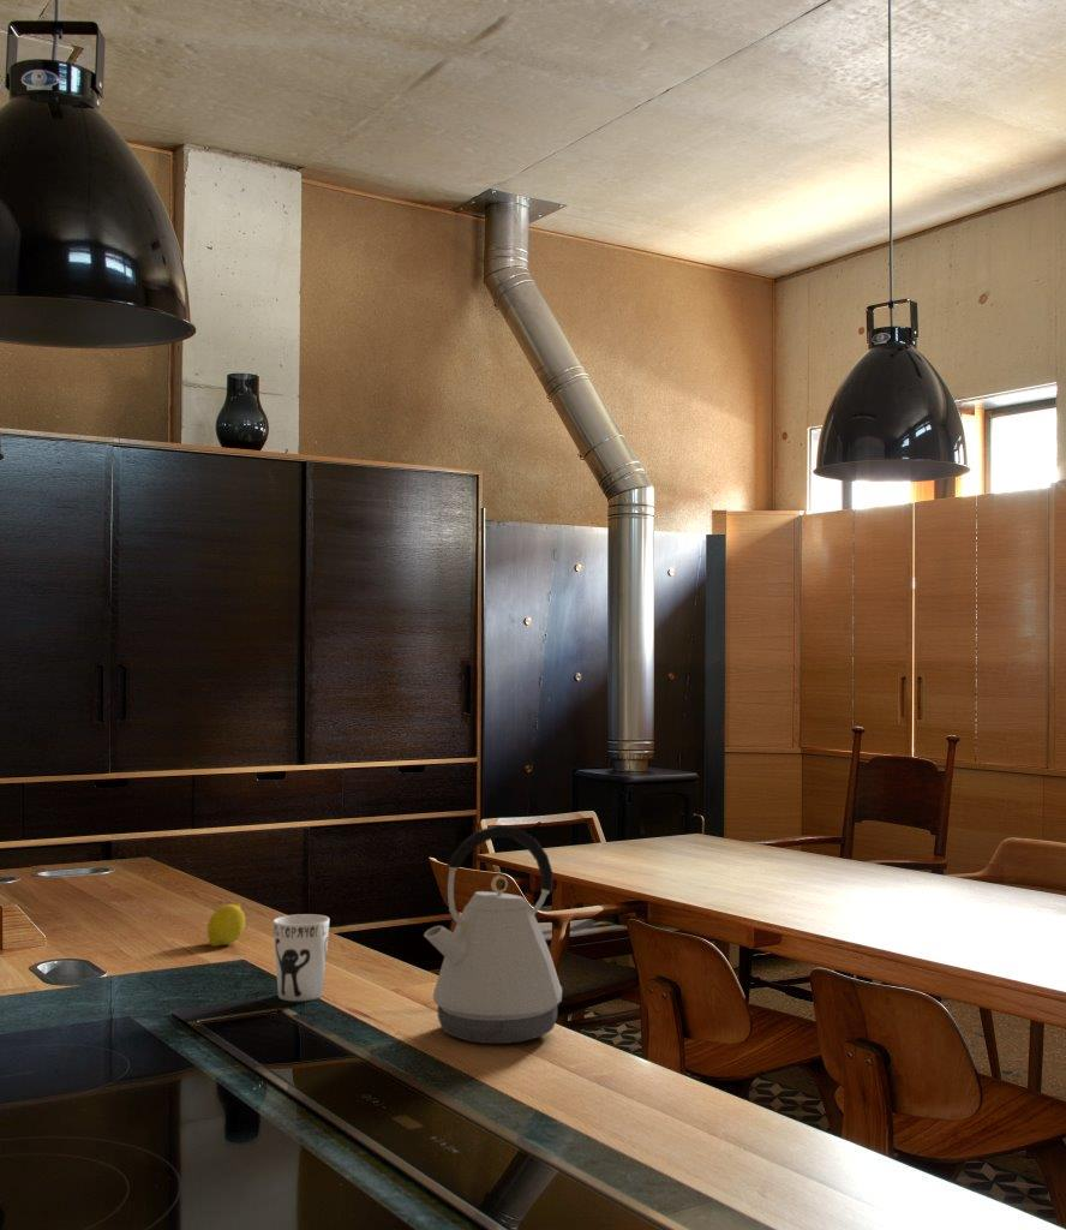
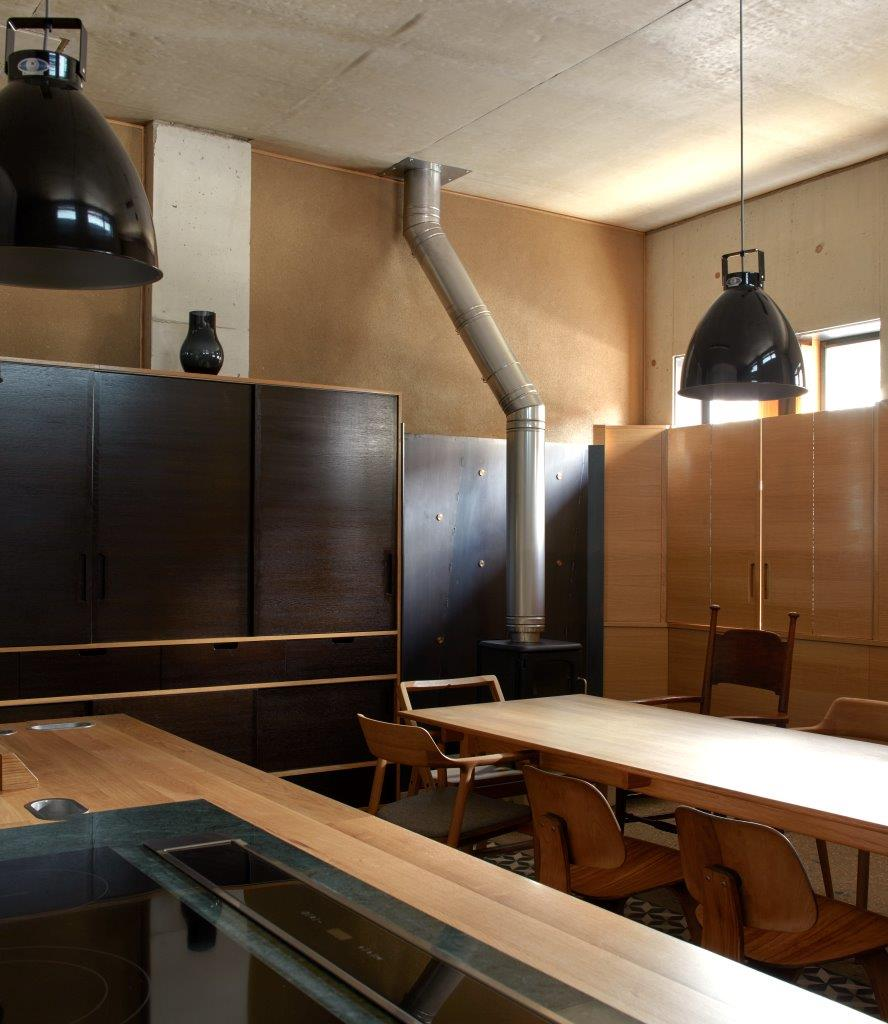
- fruit [206,902,246,948]
- kettle [423,824,563,1045]
- cup [271,913,330,1002]
